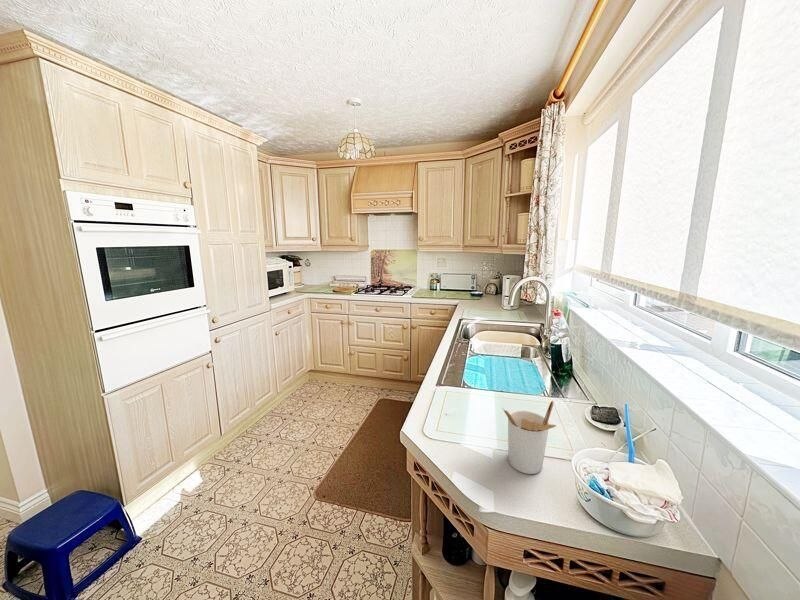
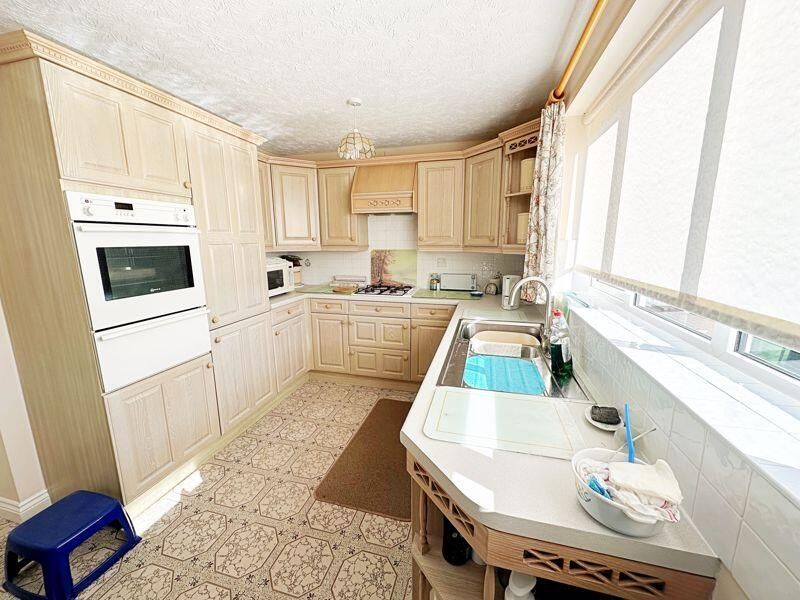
- utensil holder [501,399,557,475]
